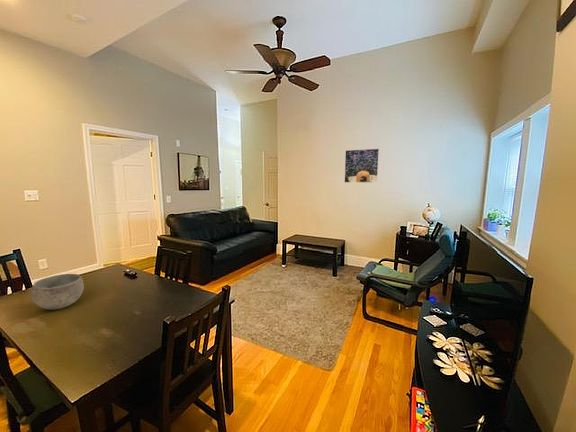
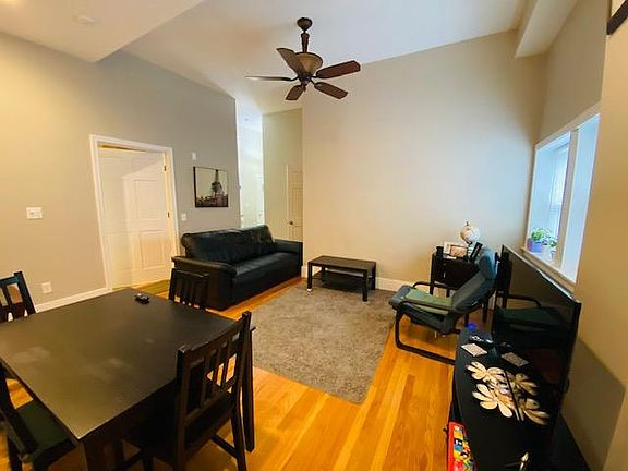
- bowl [30,273,85,311]
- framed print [343,148,380,184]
